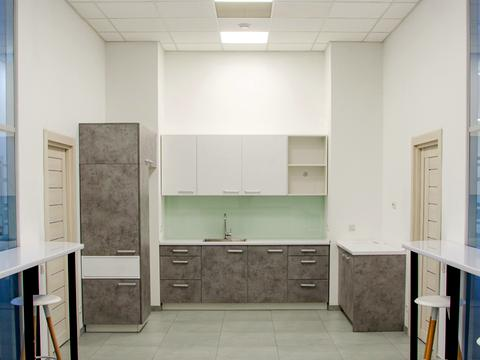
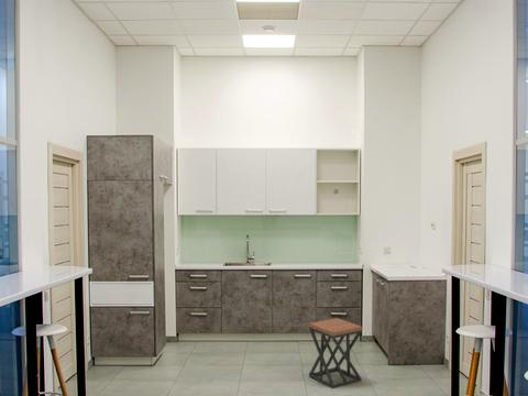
+ stool [308,317,363,389]
